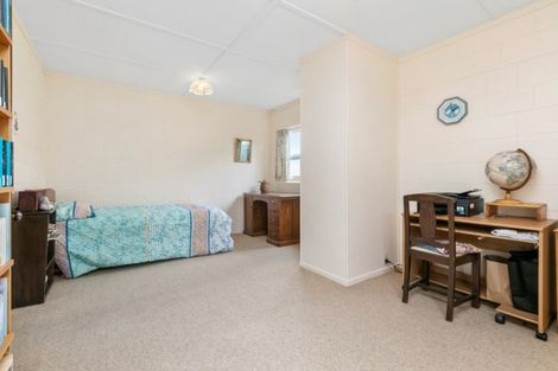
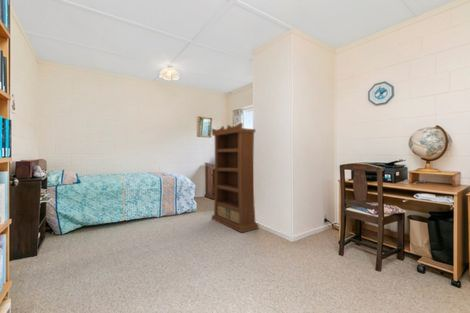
+ bookcase [210,122,260,234]
